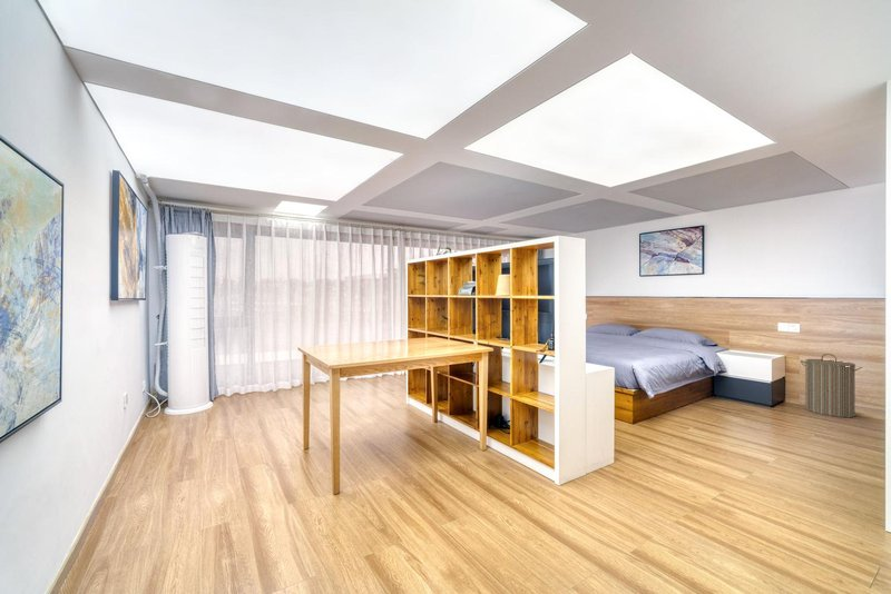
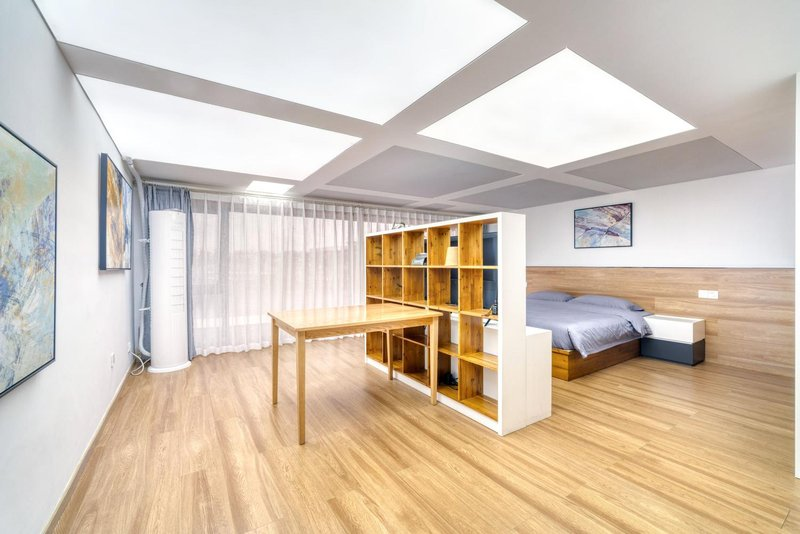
- laundry hamper [800,353,863,418]
